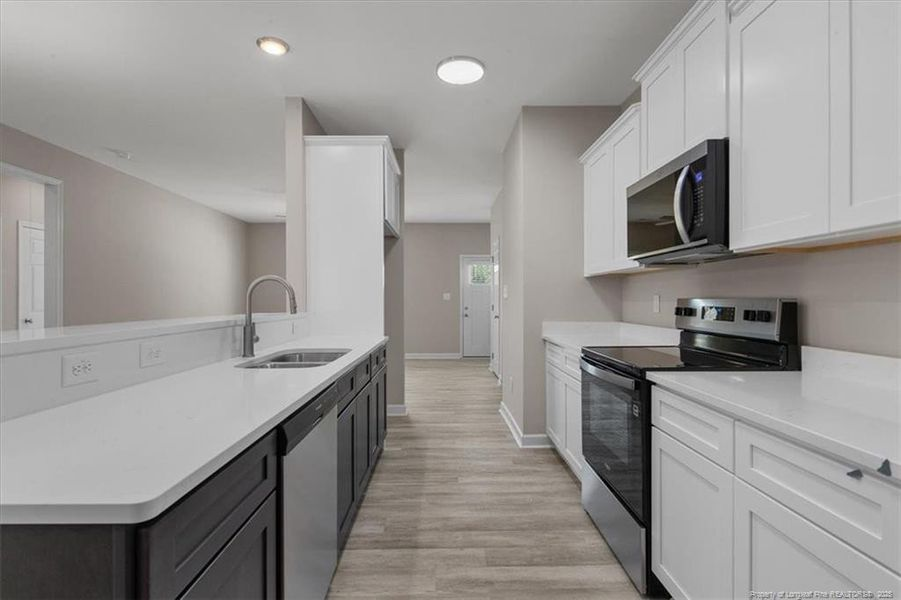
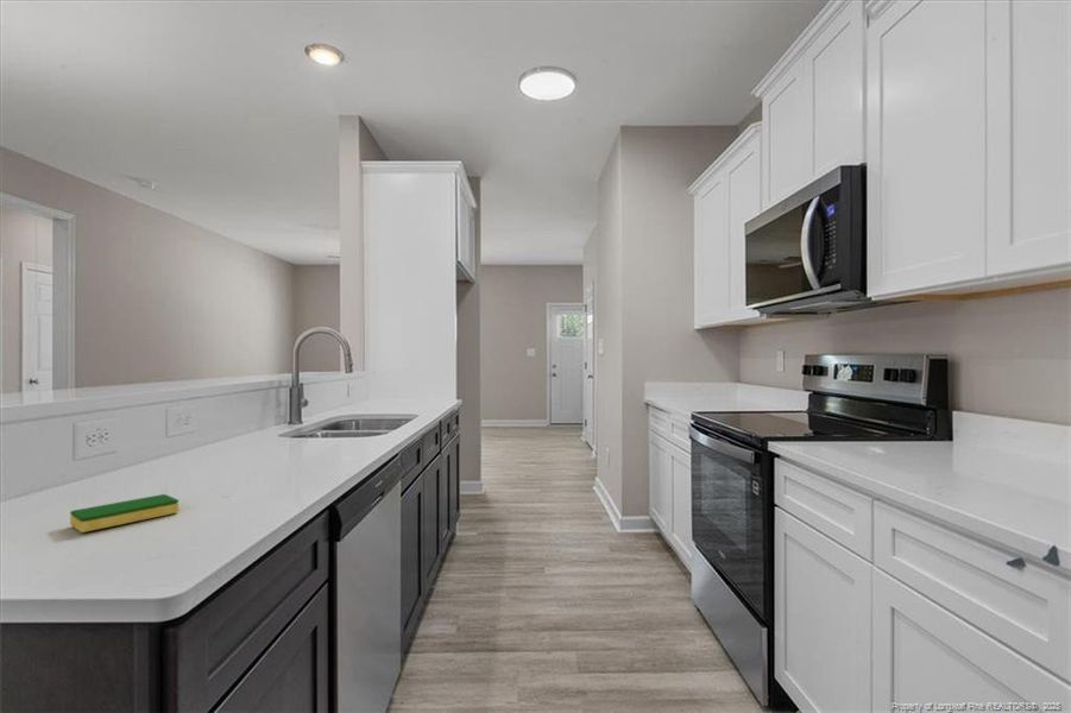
+ dish sponge [69,493,179,534]
